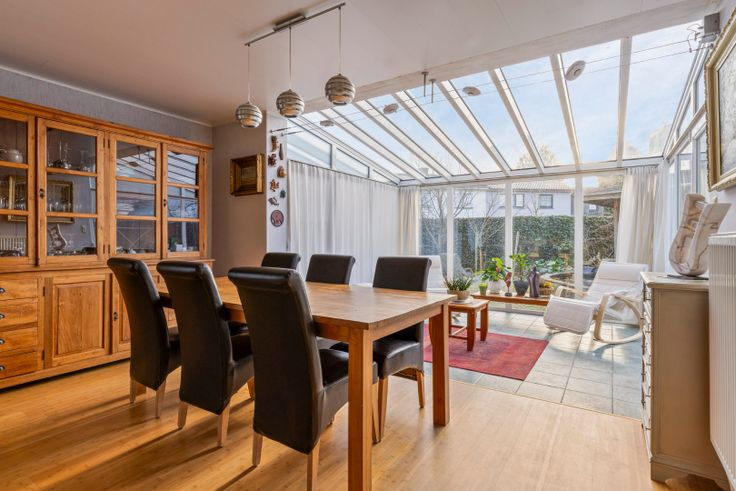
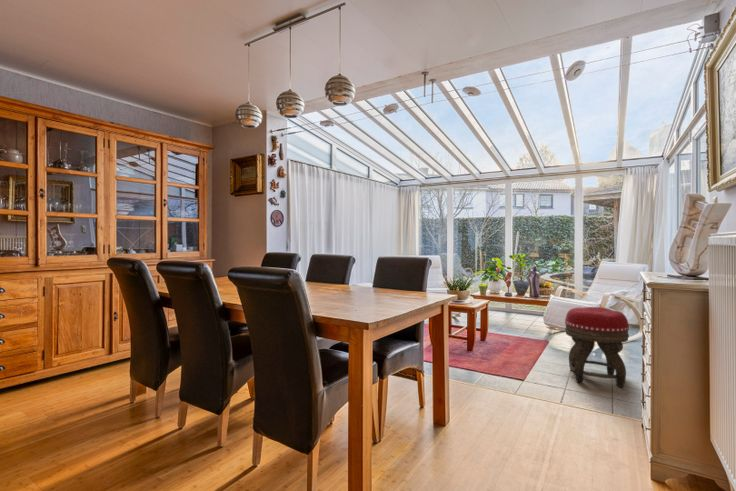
+ footstool [564,306,630,388]
